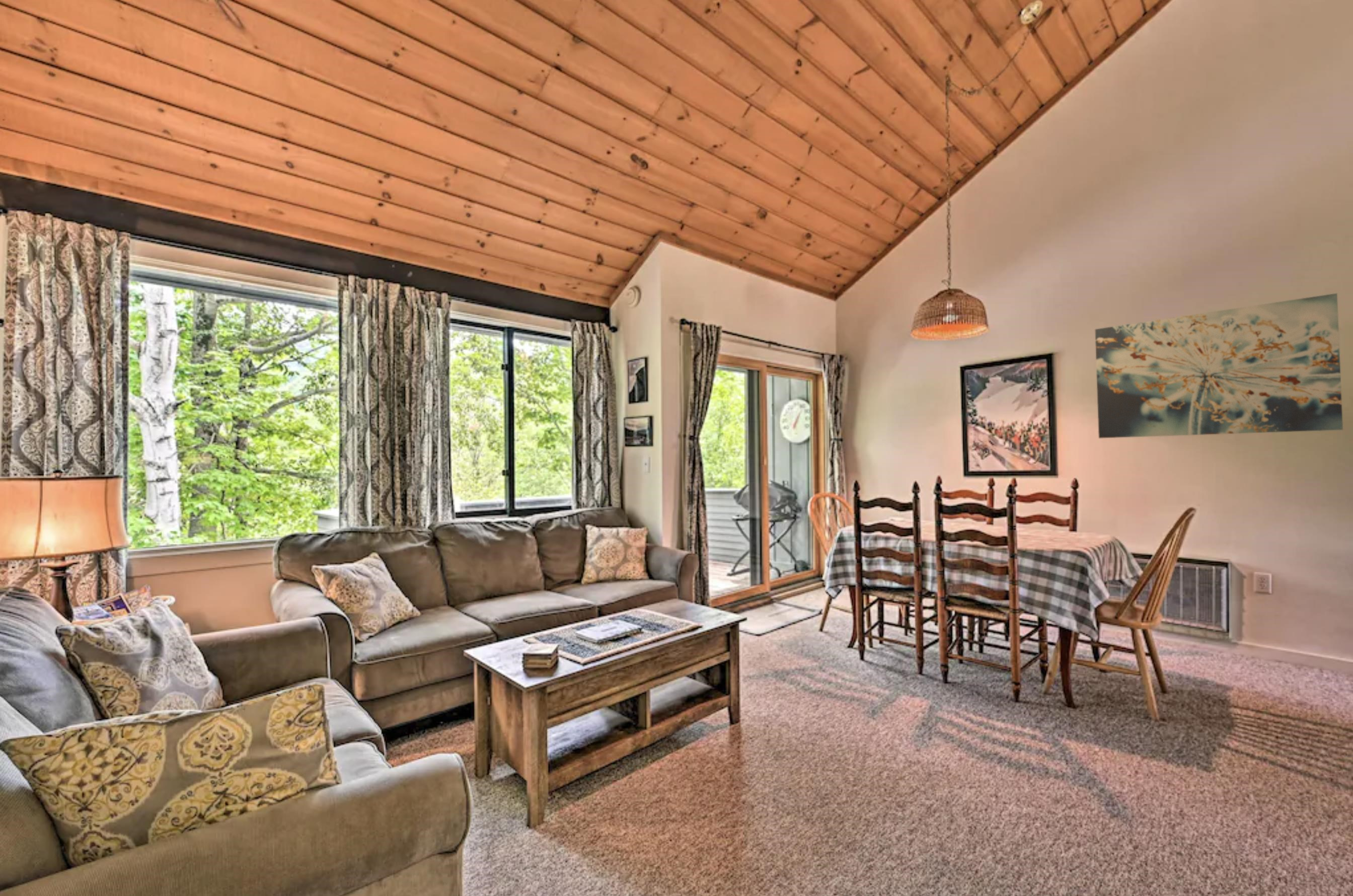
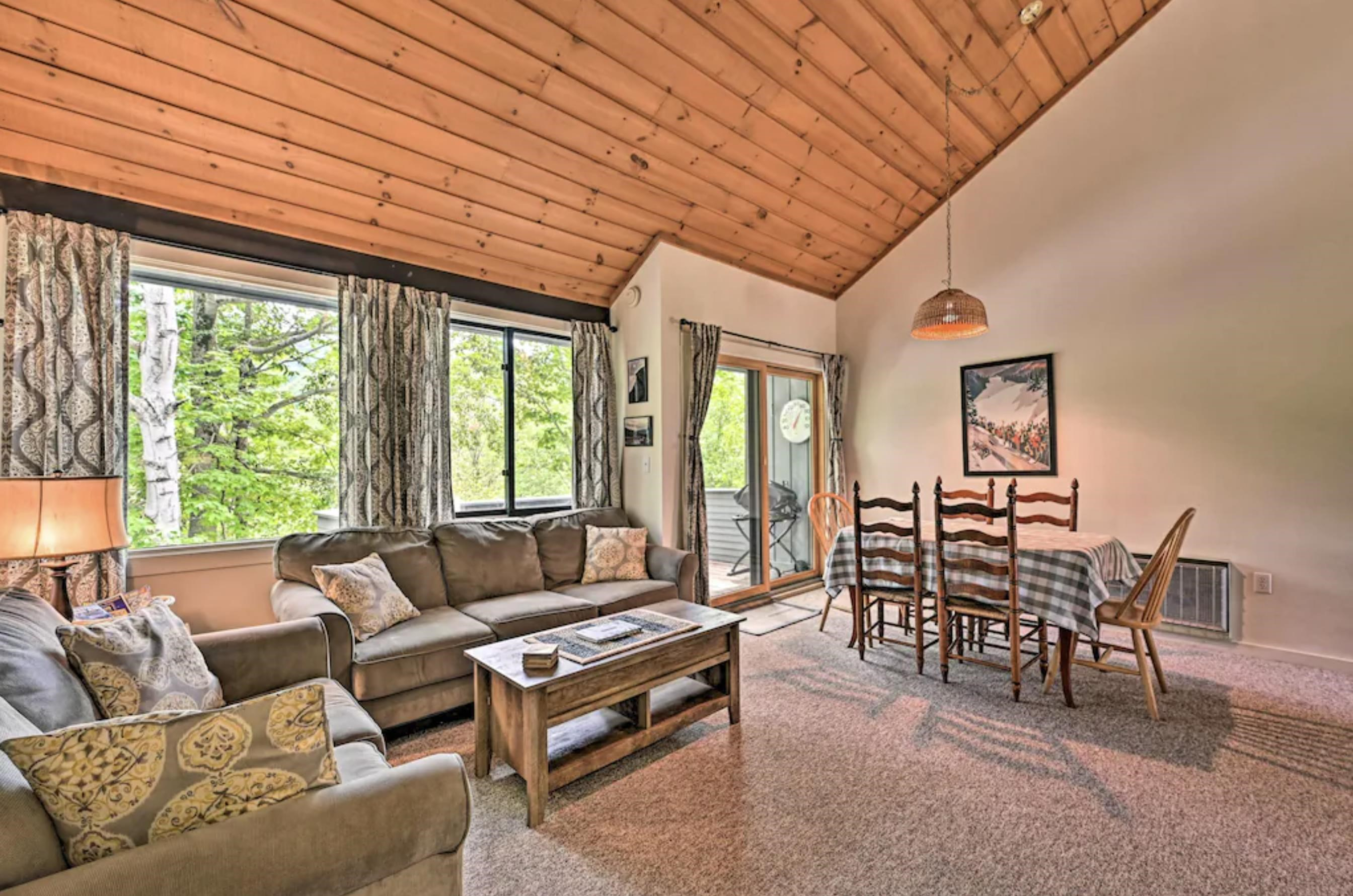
- wall art [1095,293,1343,439]
